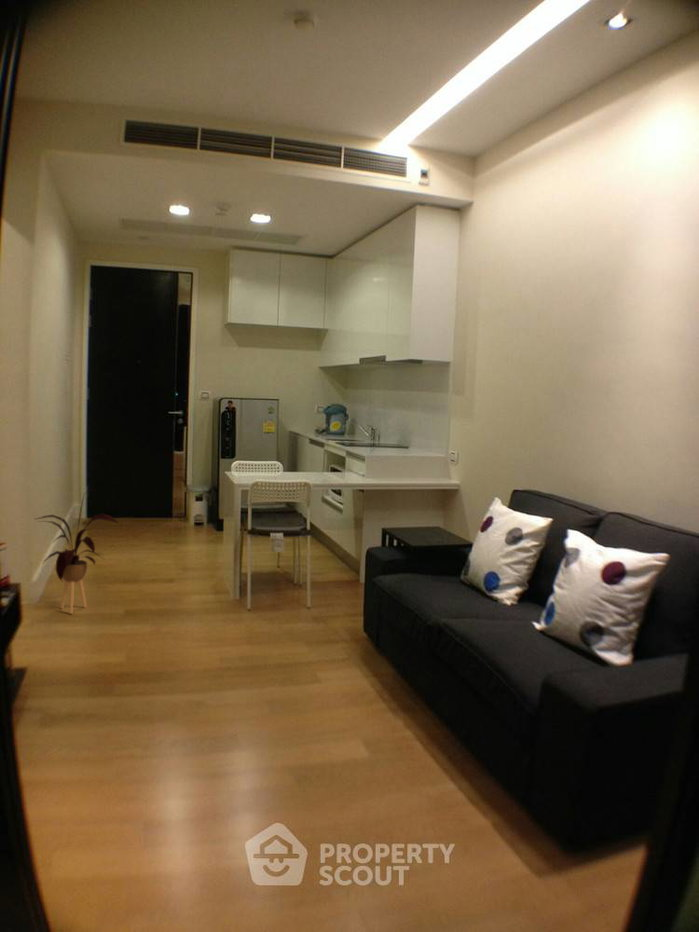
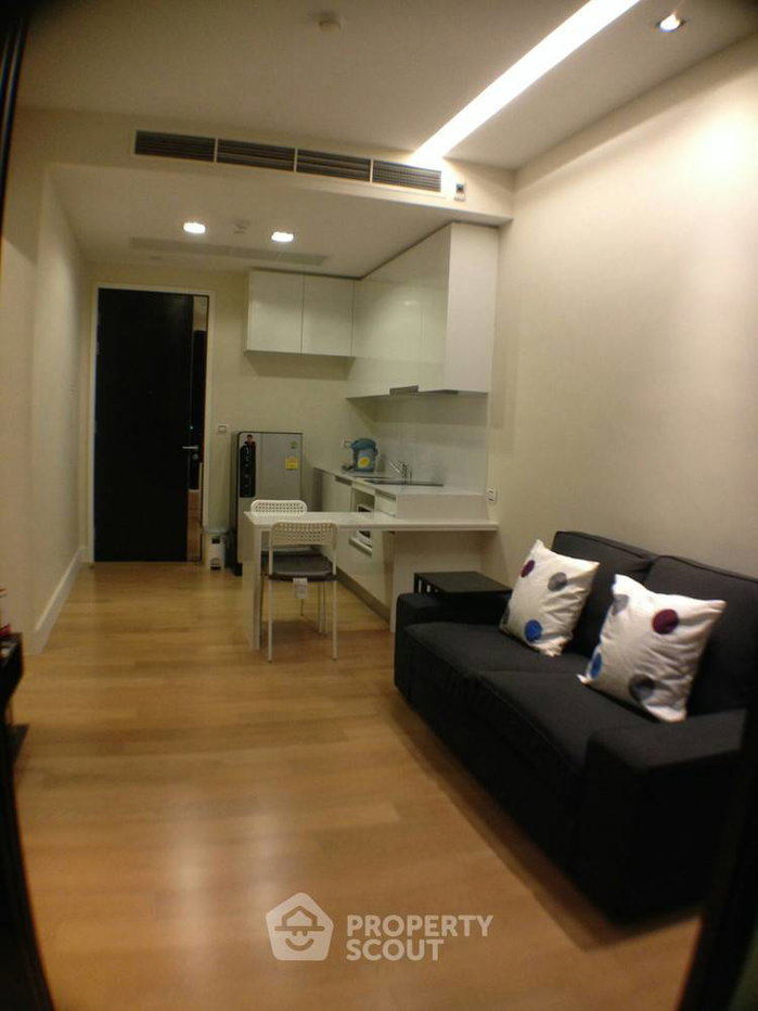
- house plant [35,488,120,615]
